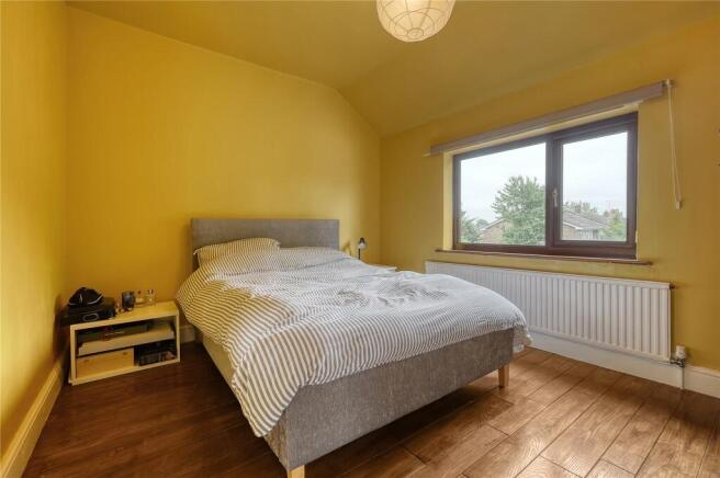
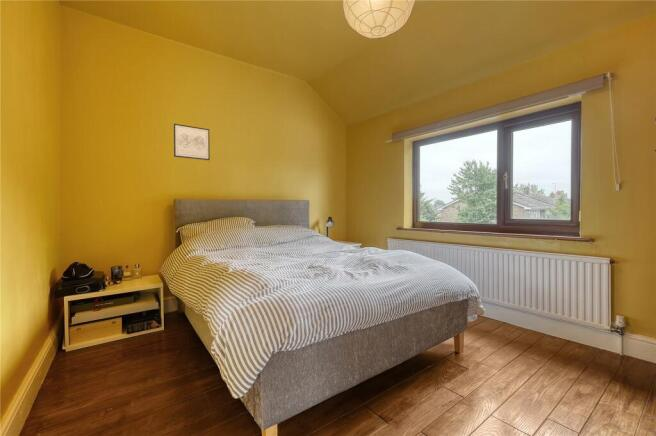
+ wall art [173,123,211,161]
